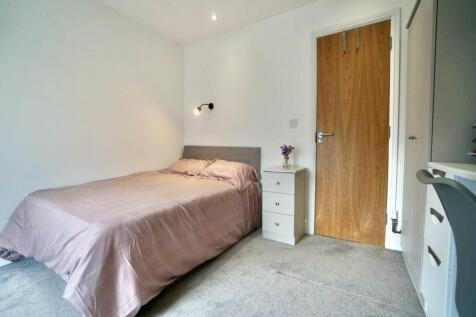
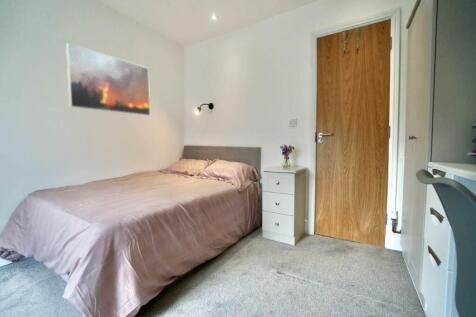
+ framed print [65,42,151,117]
